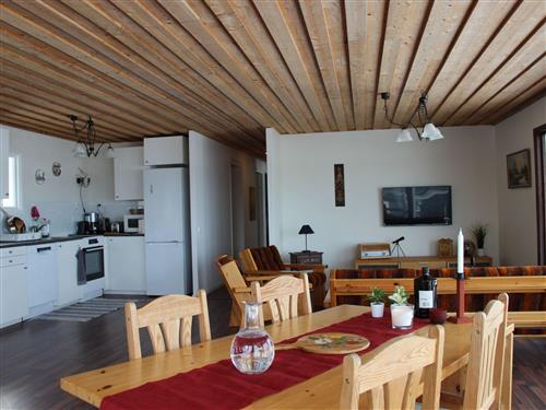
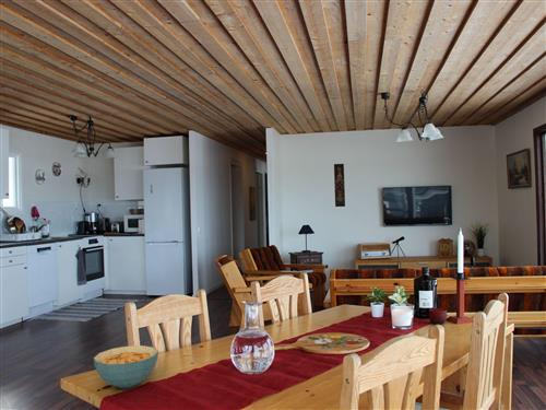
+ cereal bowl [93,344,159,389]
